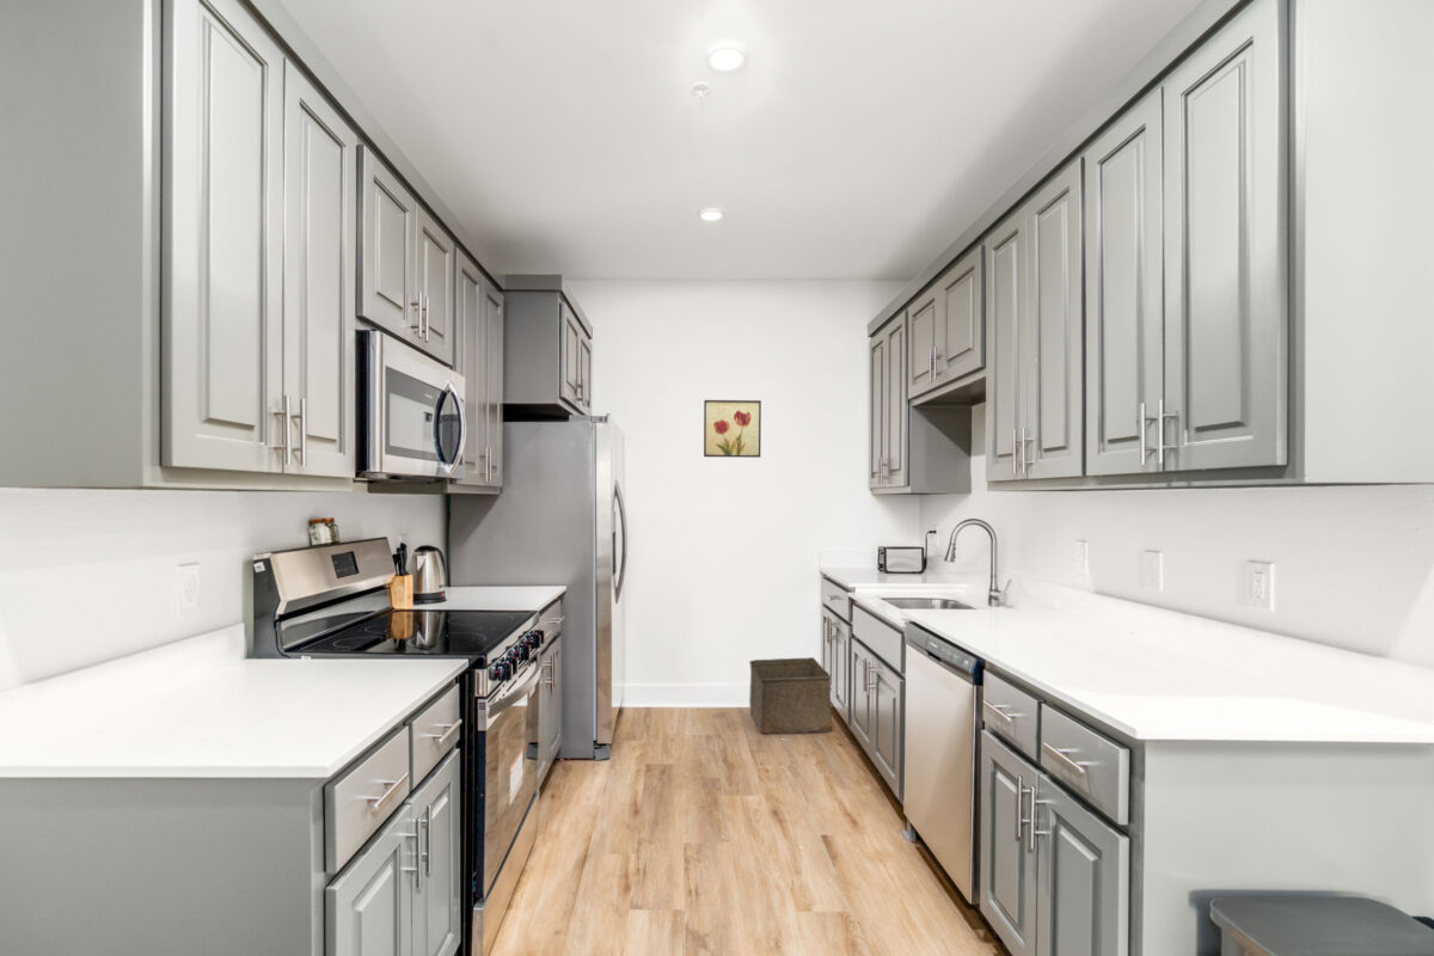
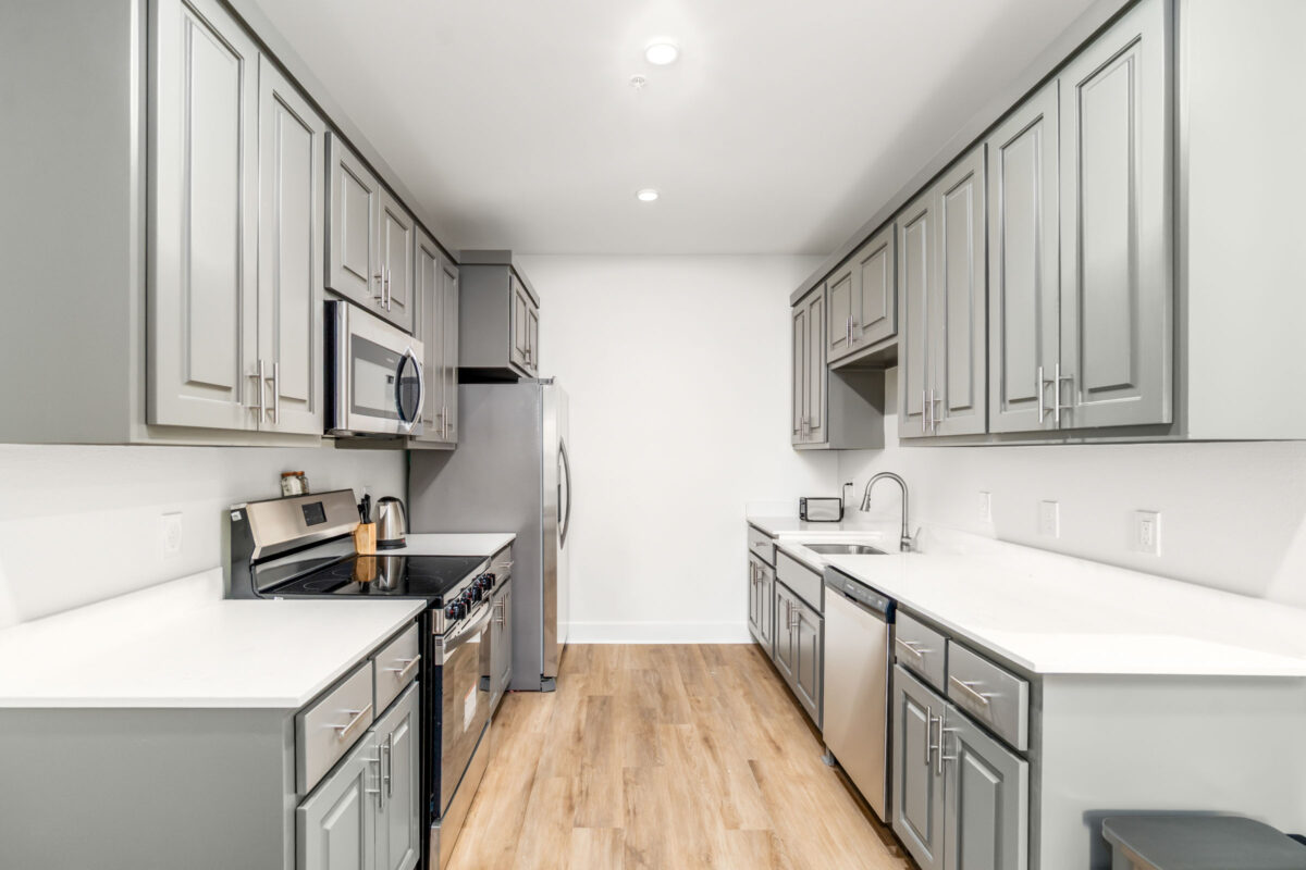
- storage bin [748,656,833,735]
- wall art [703,399,762,459]
